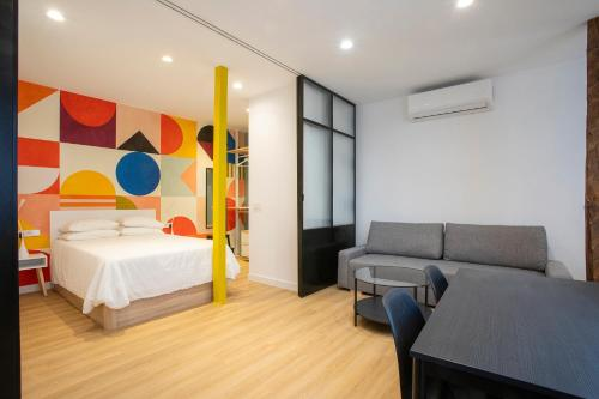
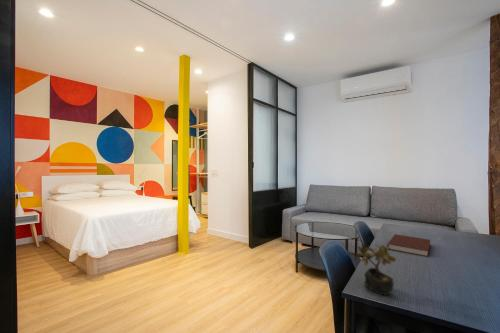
+ notebook [386,233,431,257]
+ succulent plant [355,243,397,296]
